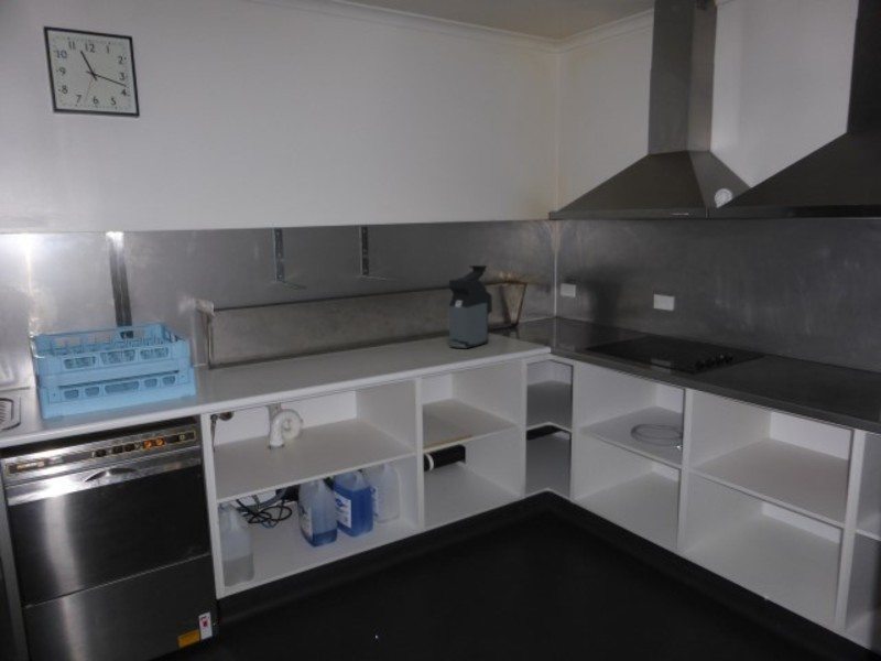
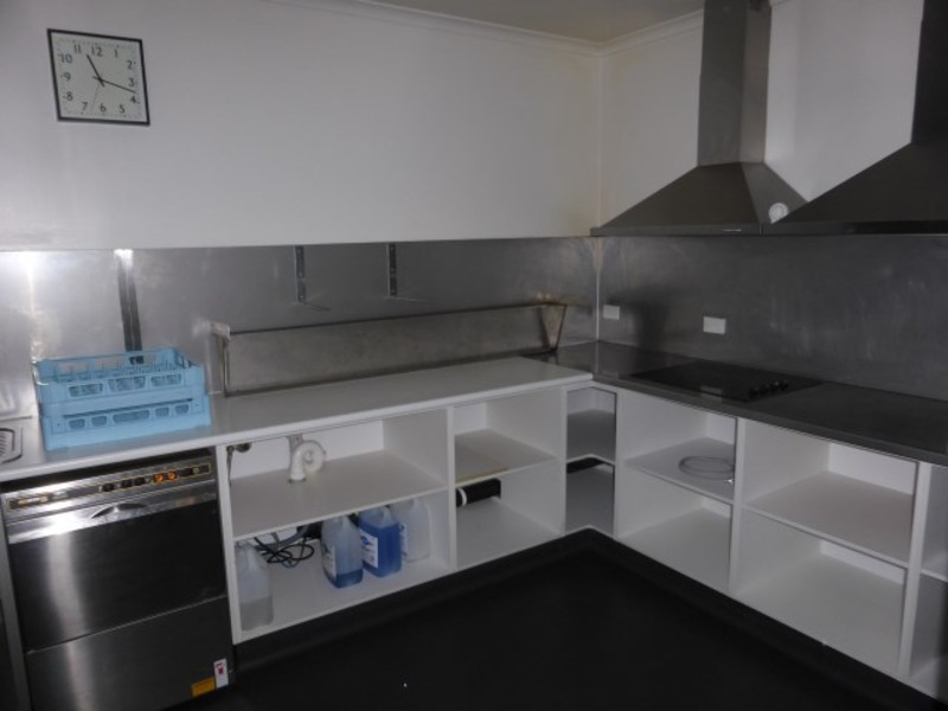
- coffee maker [448,264,493,349]
